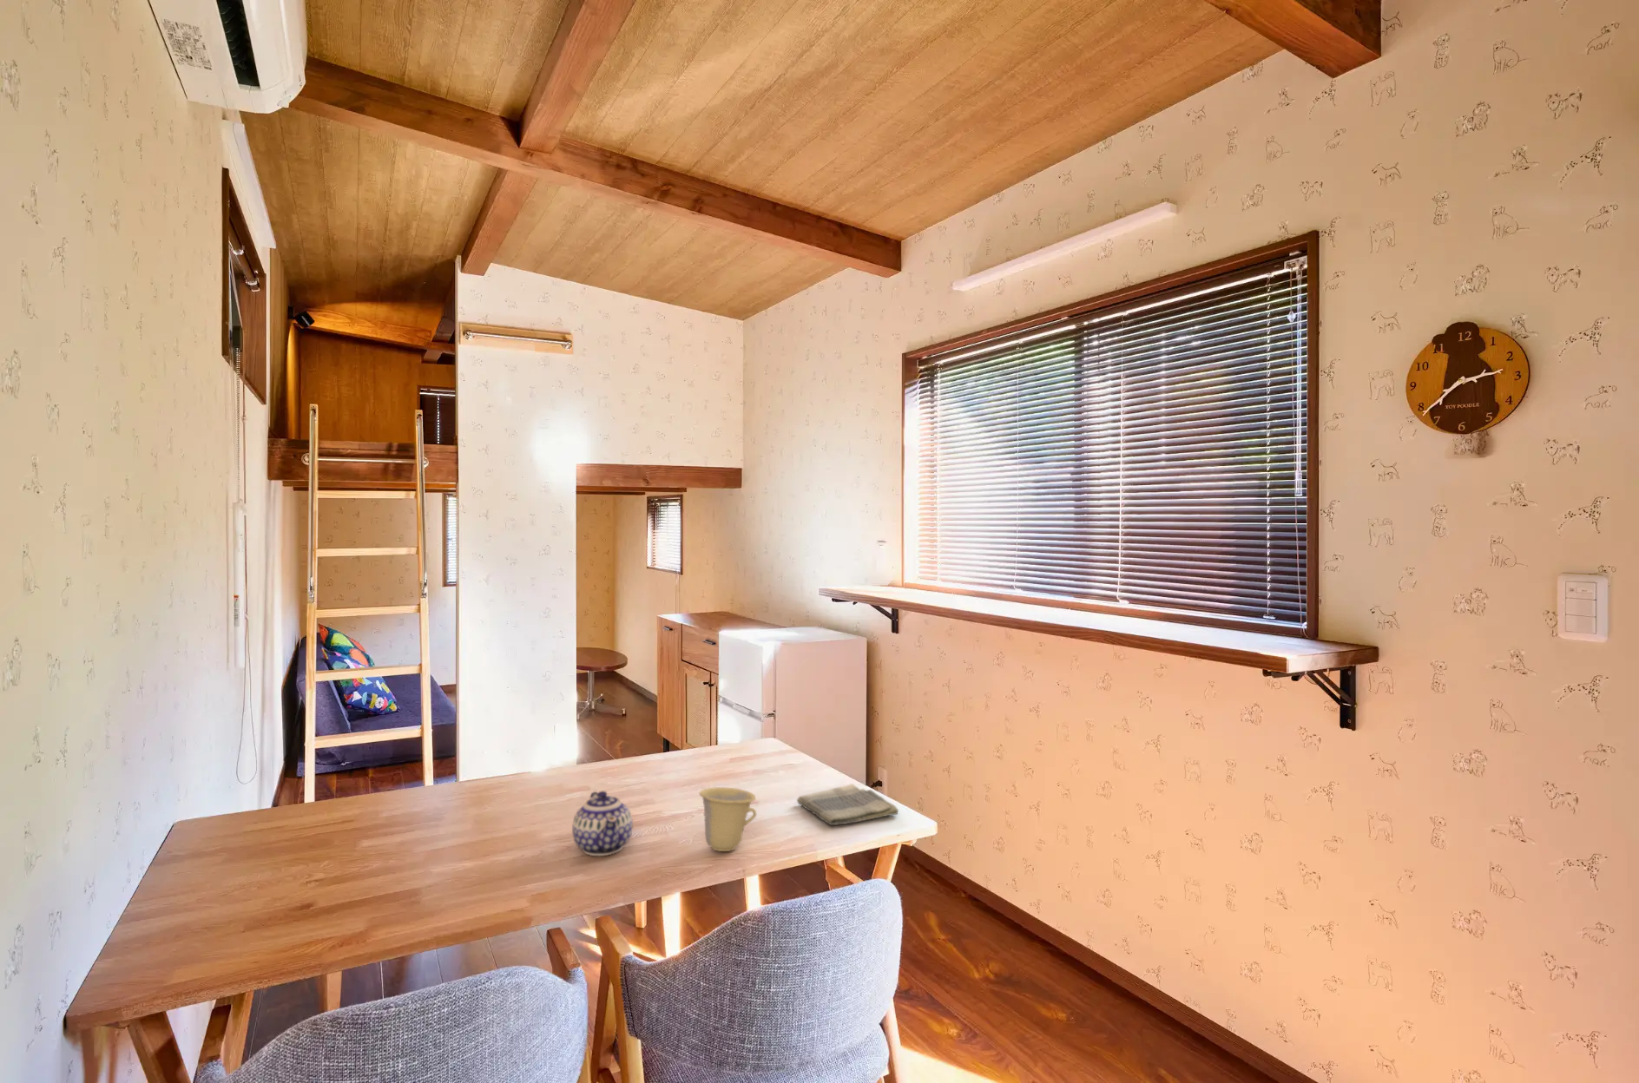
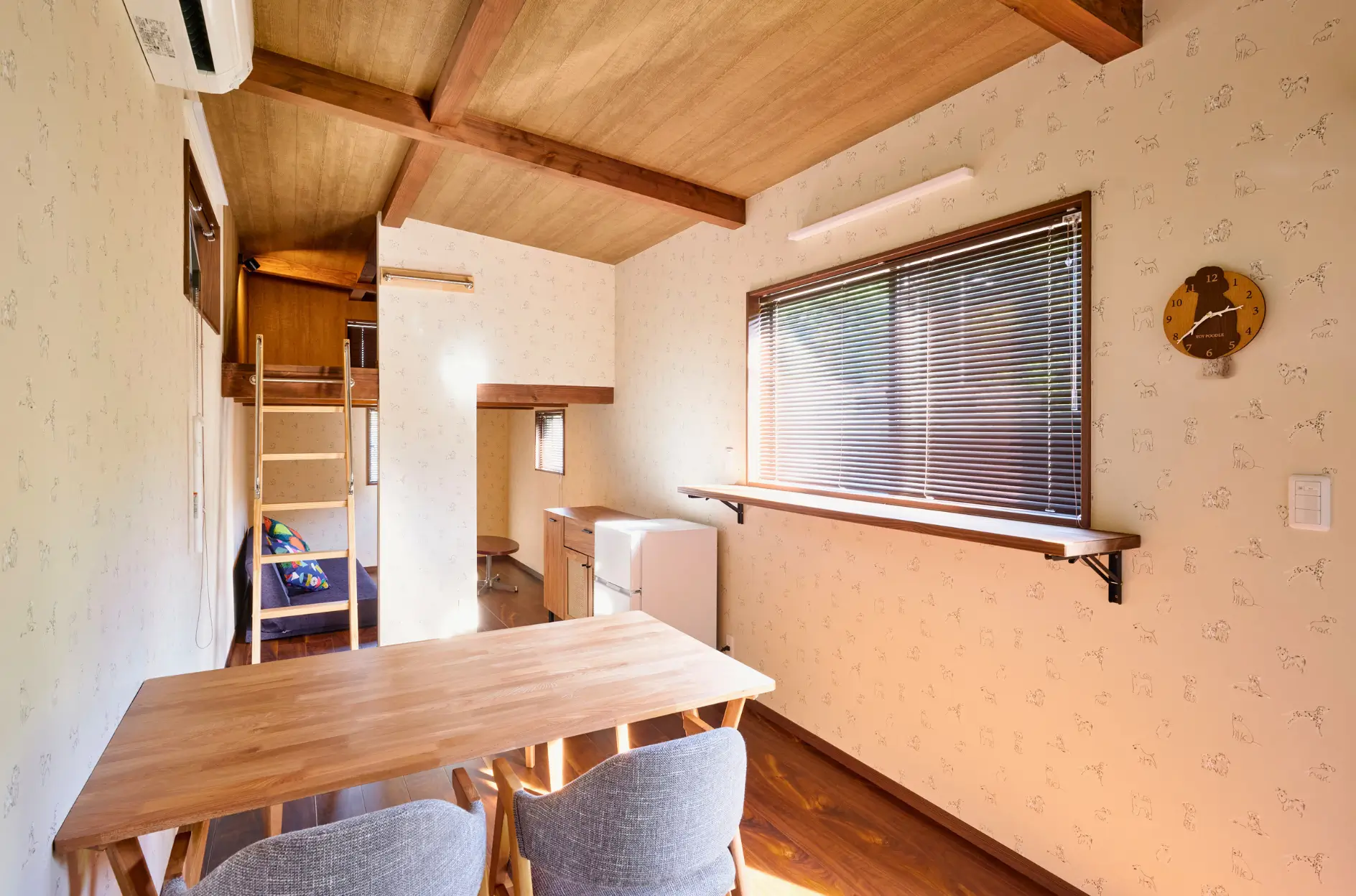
- dish towel [797,783,899,826]
- cup [699,786,757,852]
- teapot [572,790,633,857]
